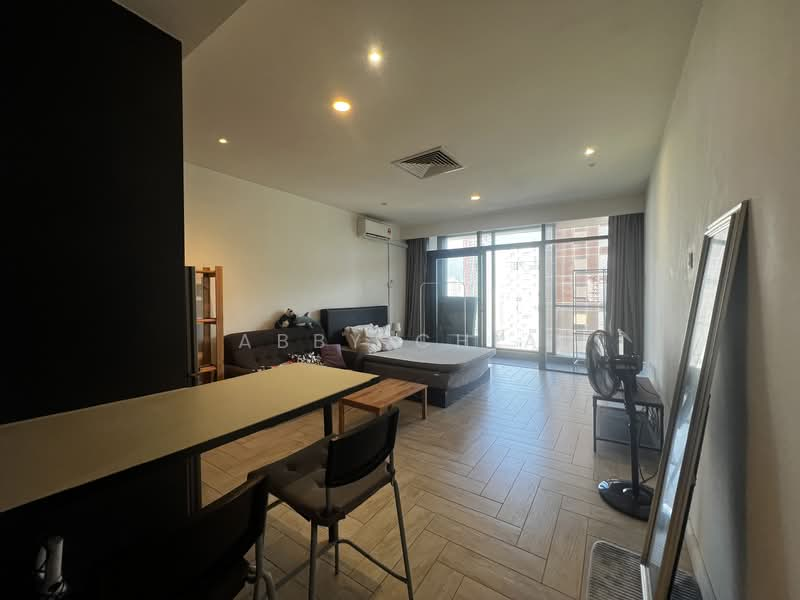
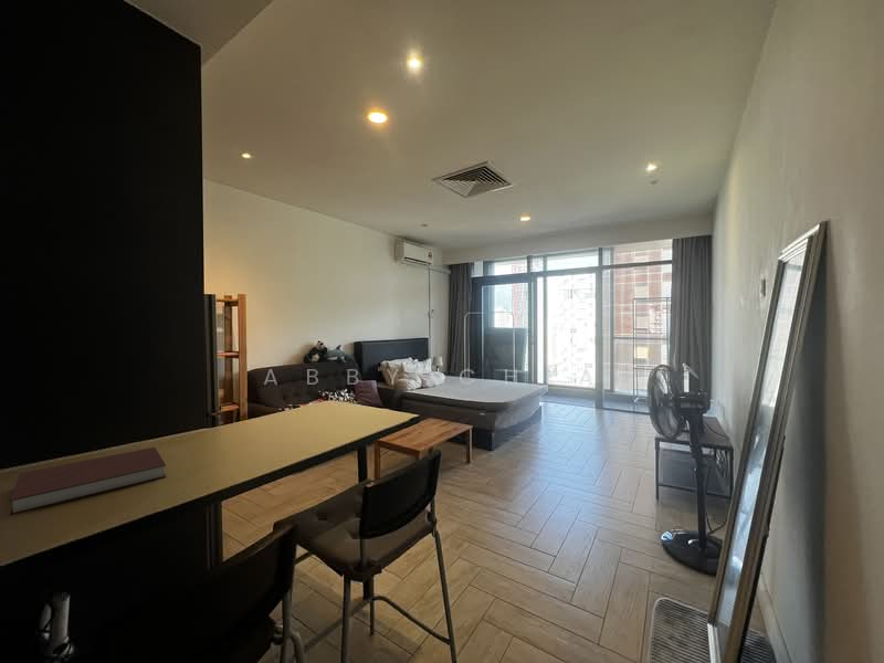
+ notebook [9,446,167,516]
